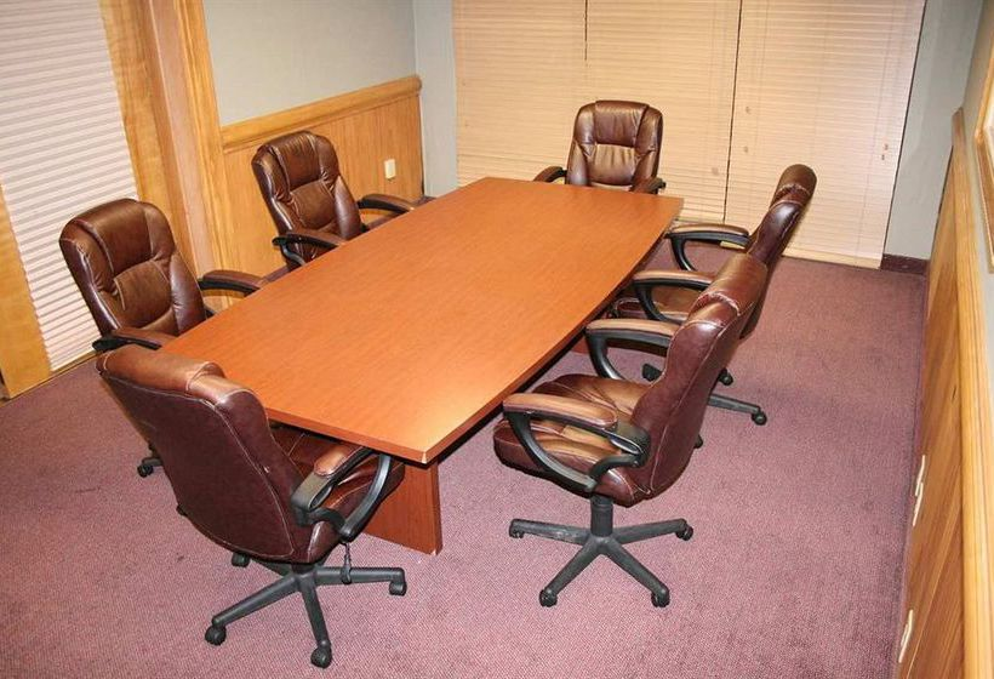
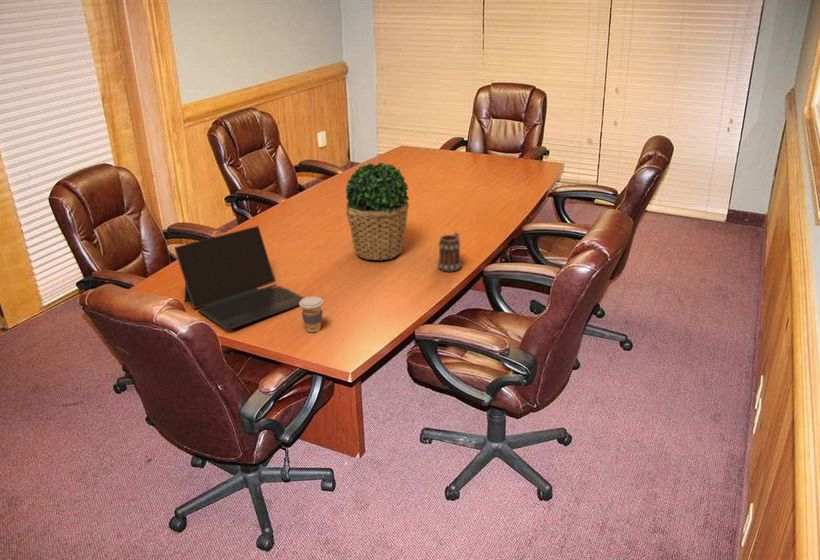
+ potted plant [344,162,410,261]
+ laptop computer [173,225,305,330]
+ coffee cup [299,295,324,333]
+ mug [436,231,463,272]
